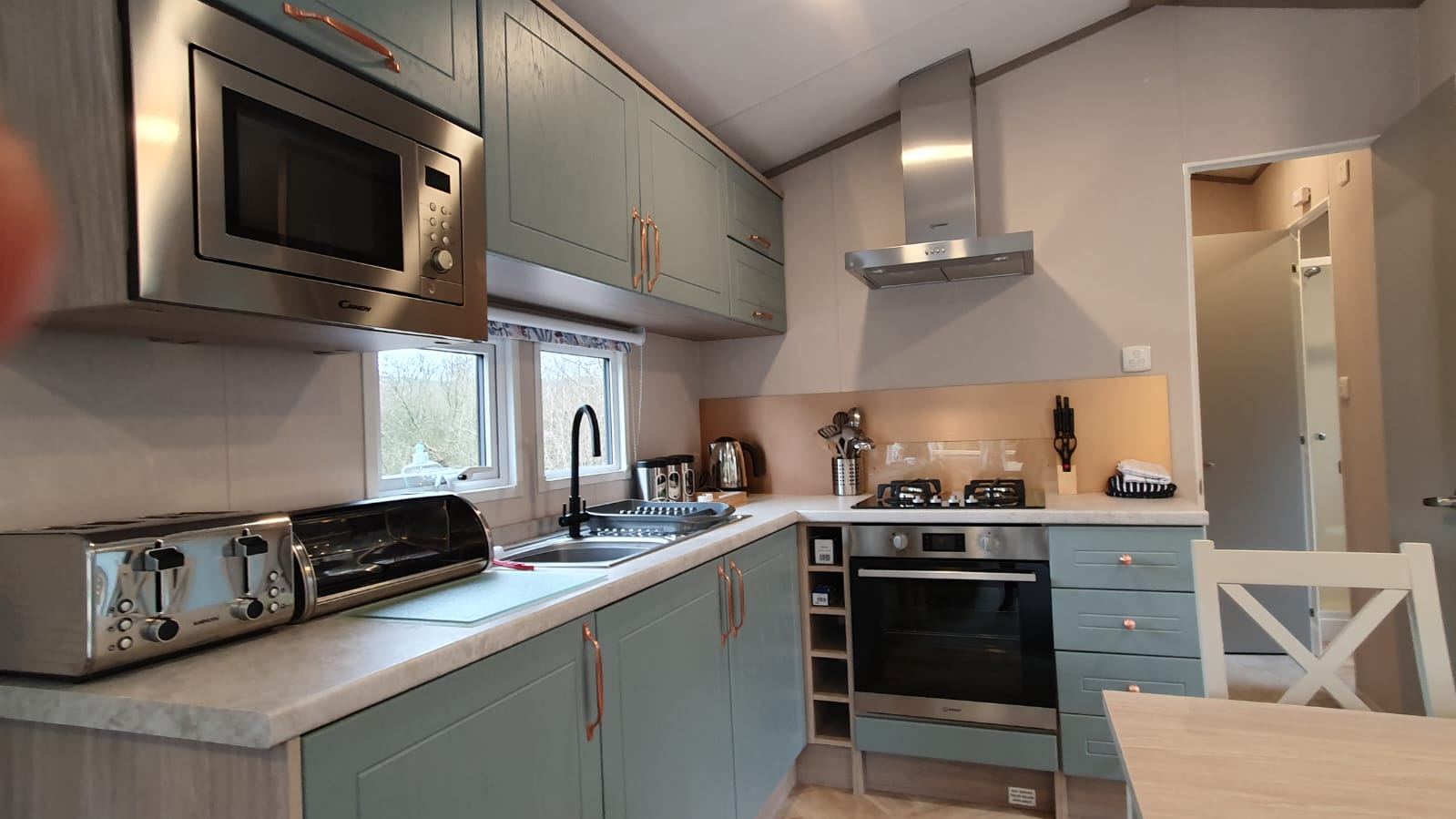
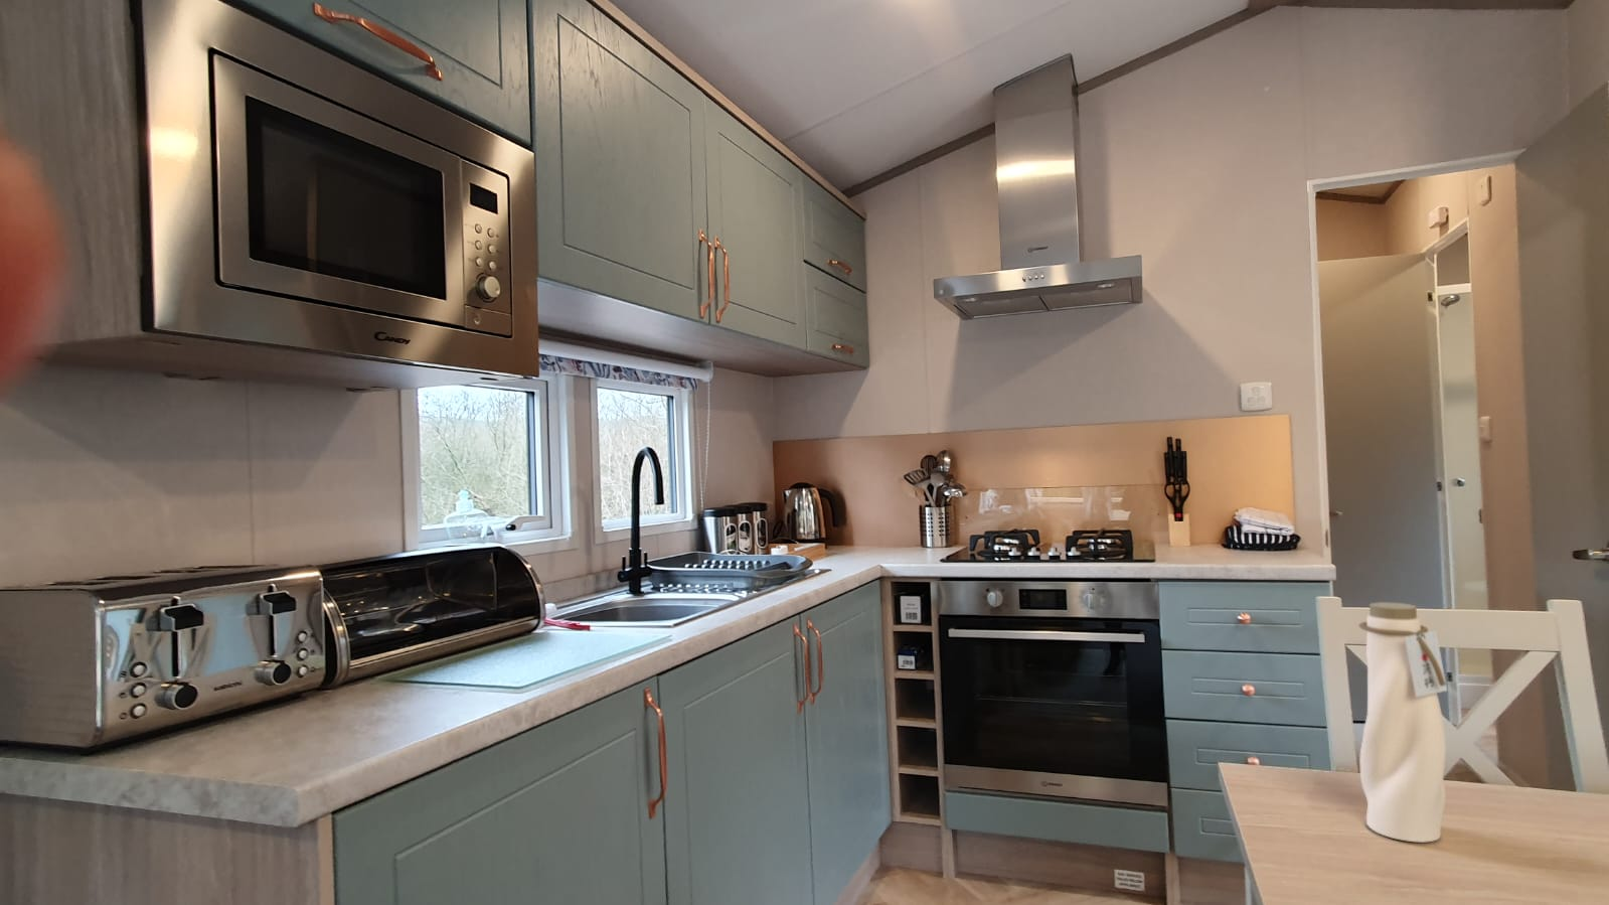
+ water bottle [1357,601,1448,843]
